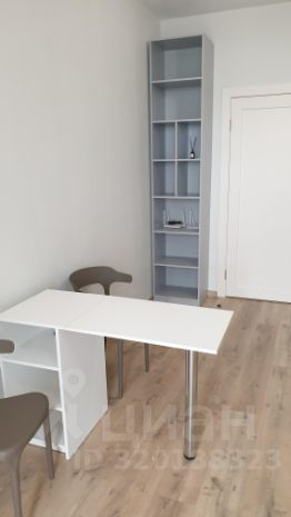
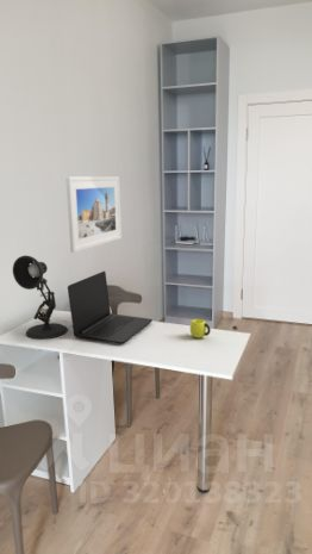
+ cup [189,318,212,340]
+ laptop [67,270,154,346]
+ desk lamp [12,255,69,340]
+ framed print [65,175,123,254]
